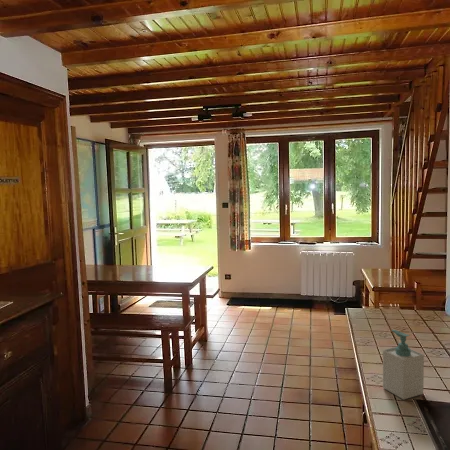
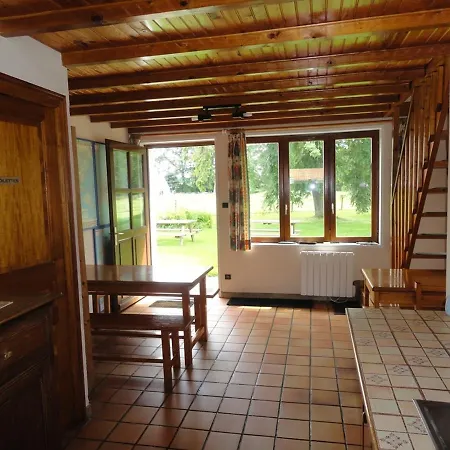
- soap bottle [382,329,425,401]
